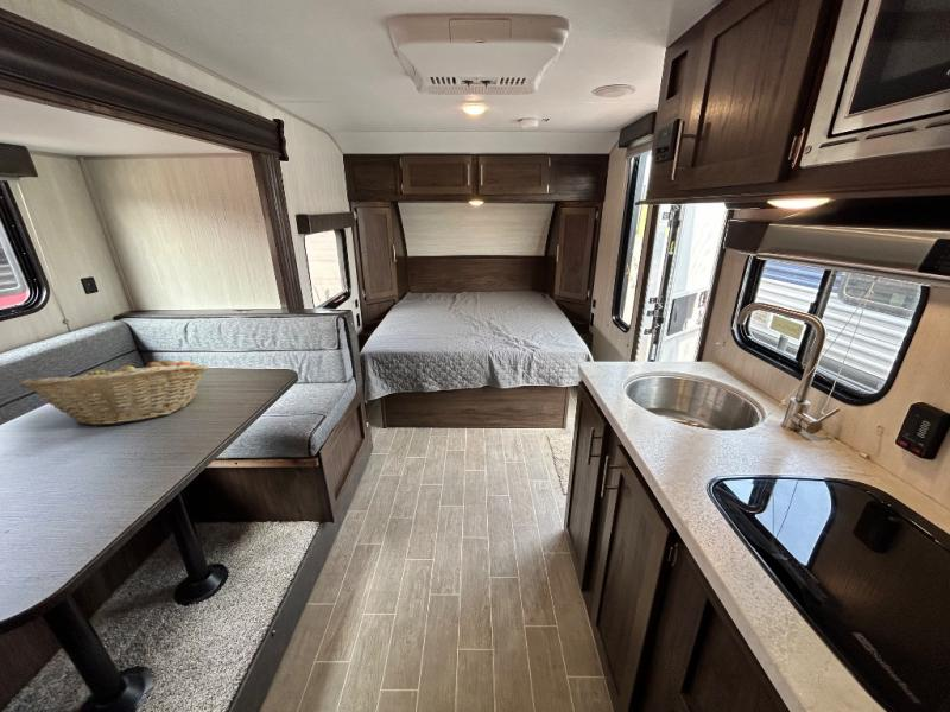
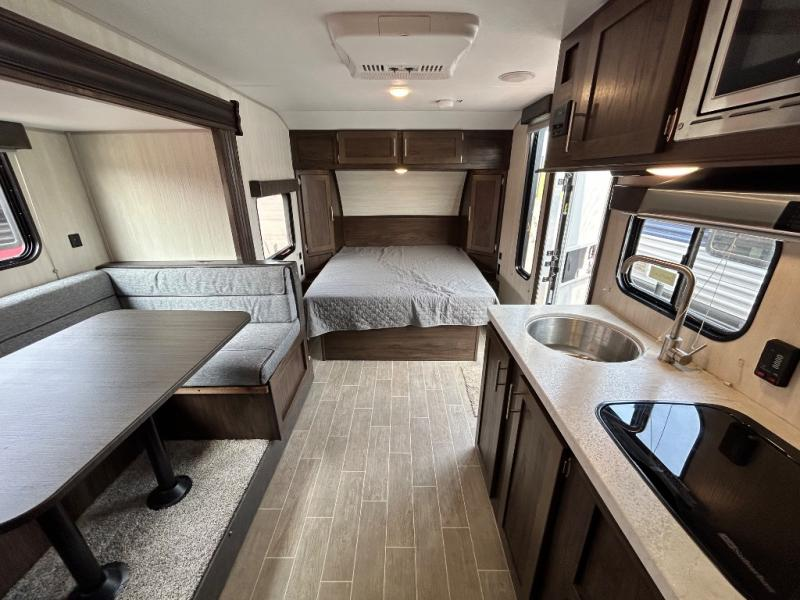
- fruit basket [19,357,209,426]
